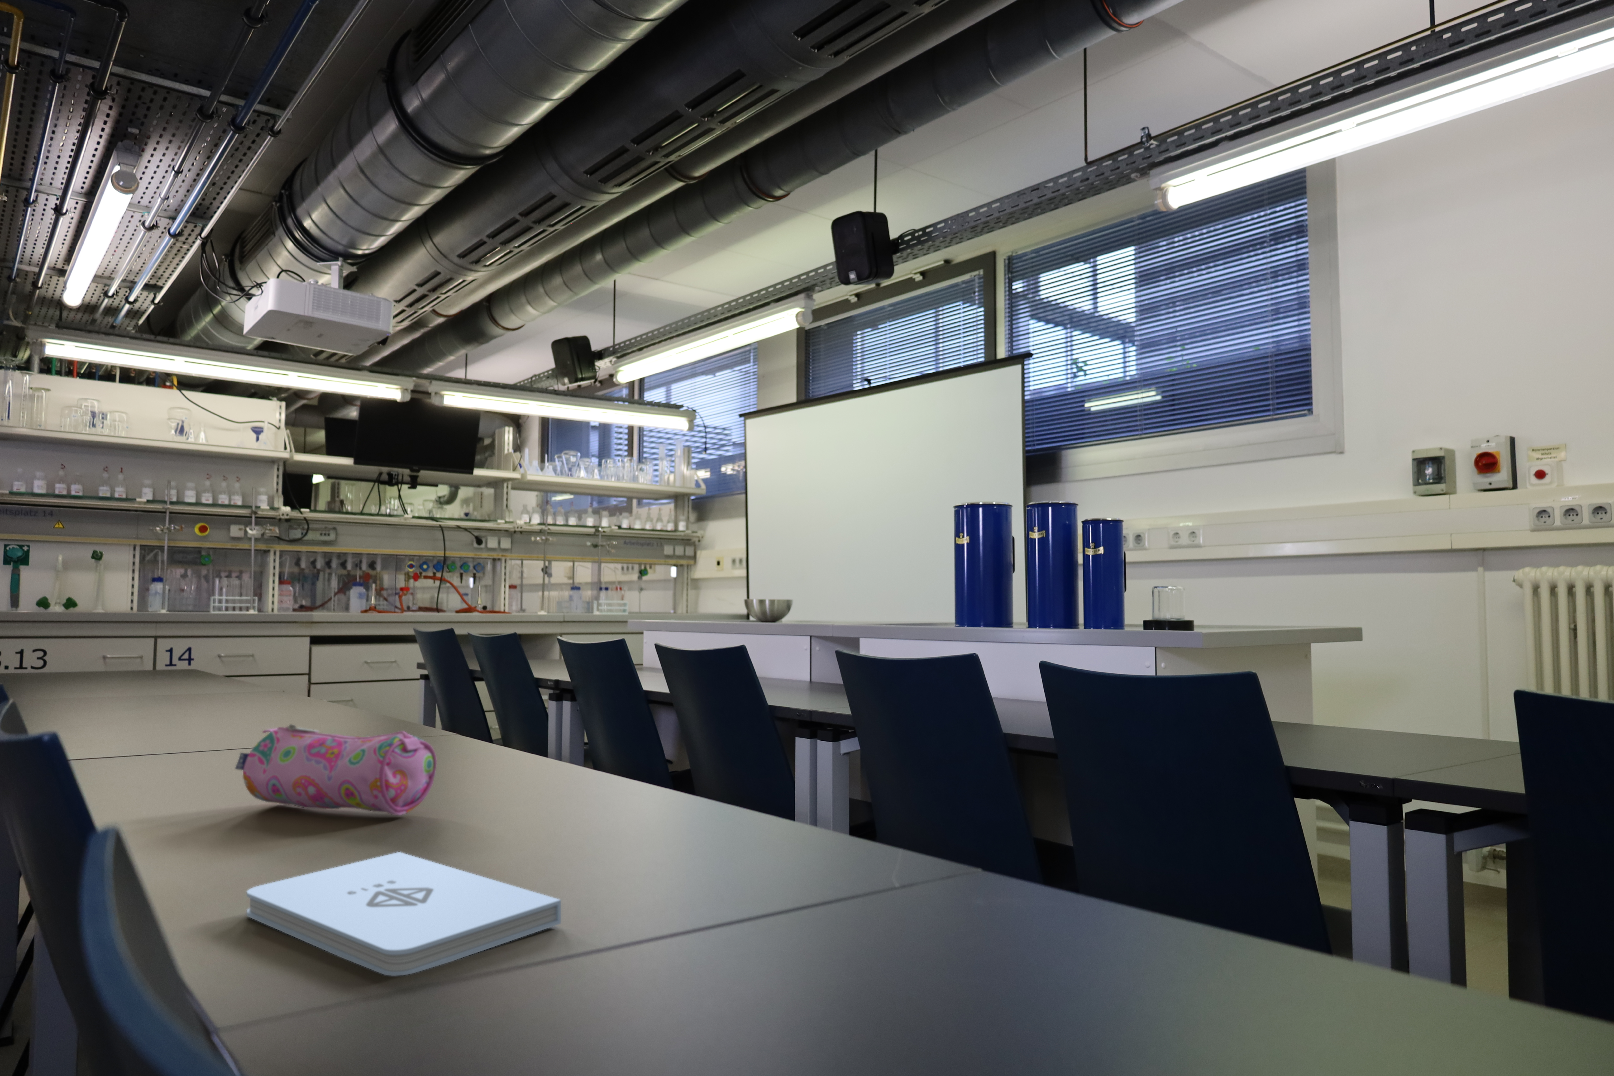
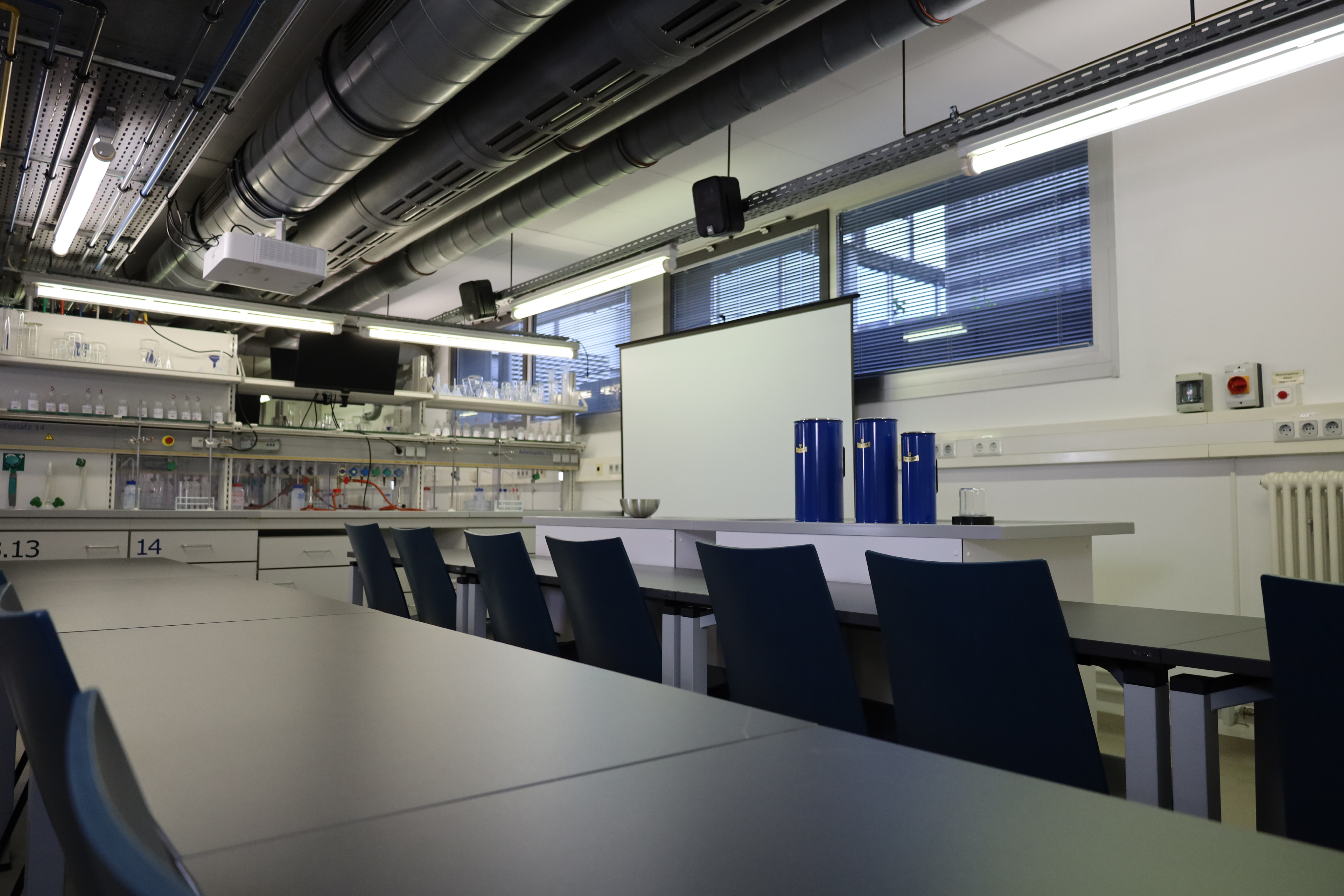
- pencil case [235,723,437,817]
- notepad [246,851,562,976]
